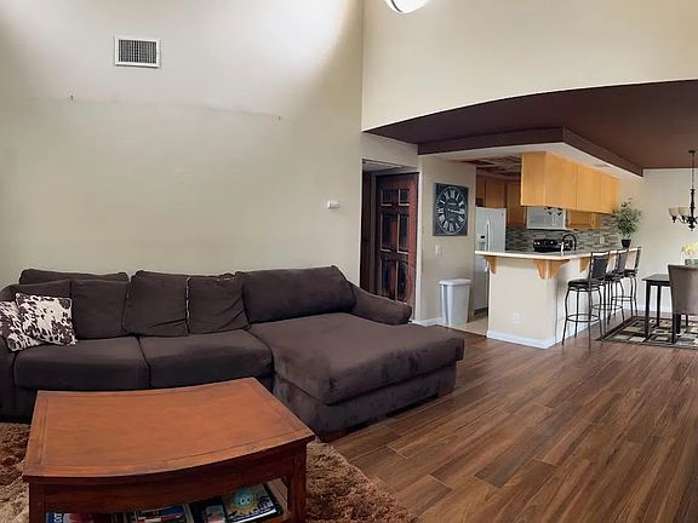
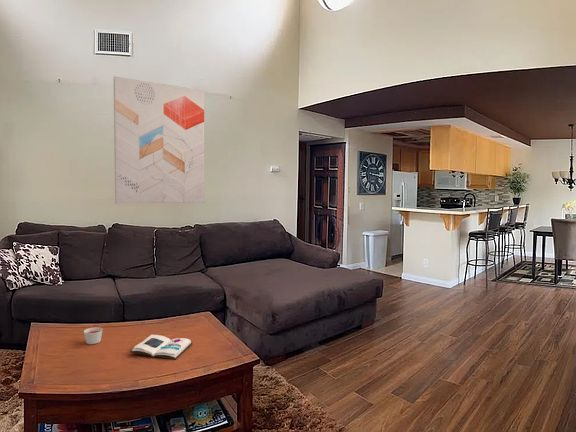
+ book [129,334,193,361]
+ wall art [113,75,205,204]
+ candle [83,326,104,345]
